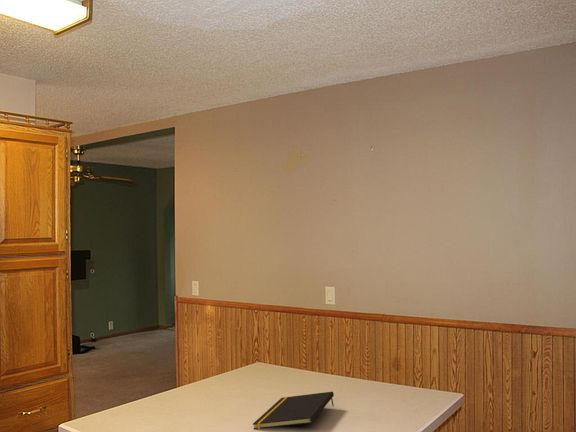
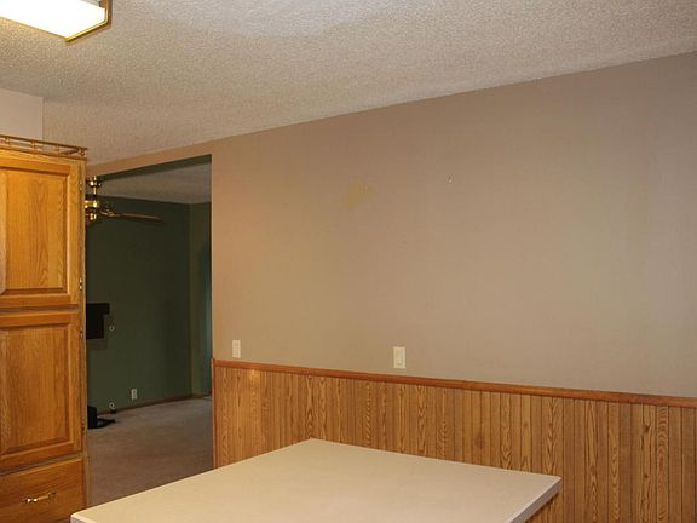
- notepad [252,391,335,430]
